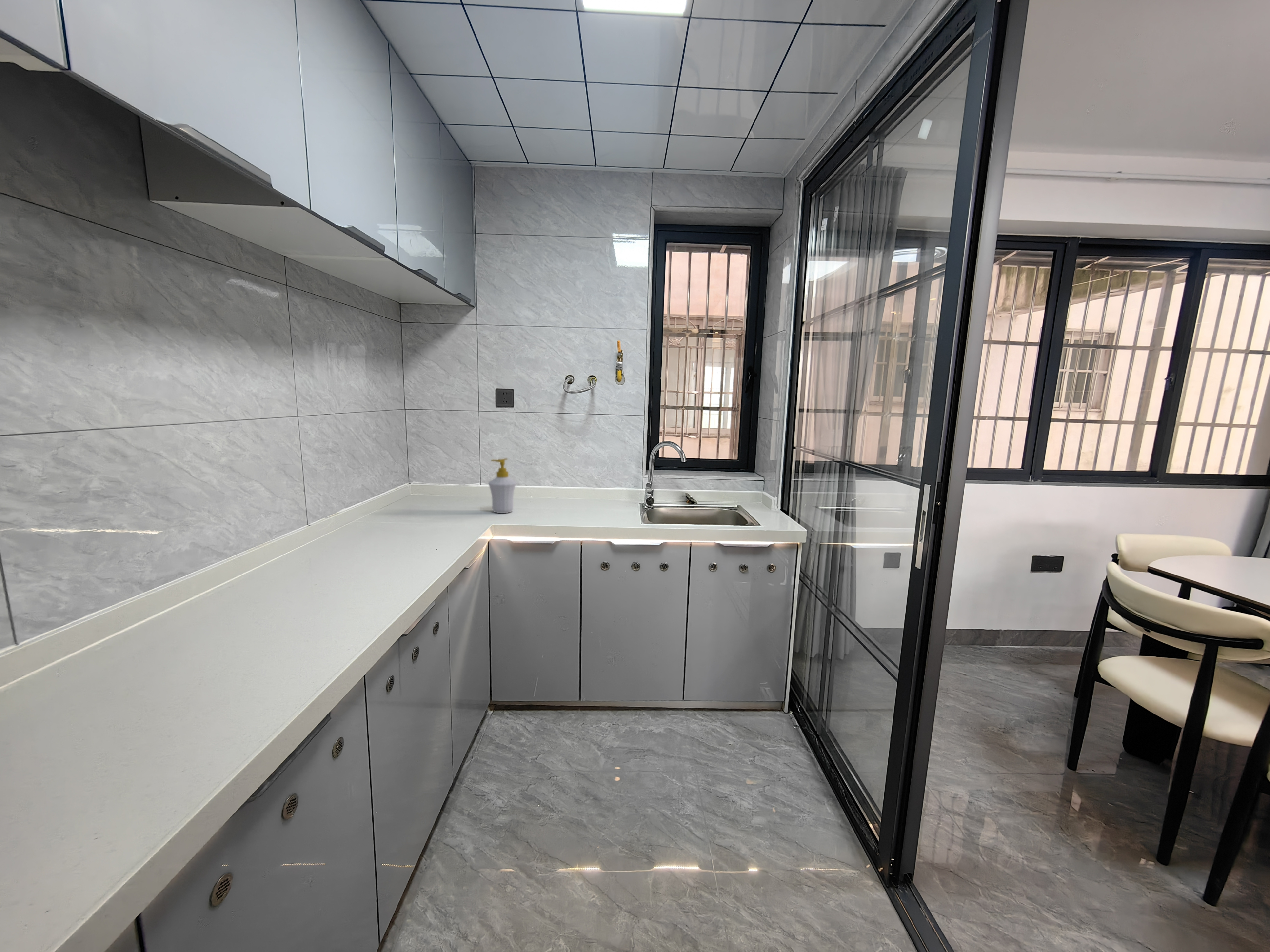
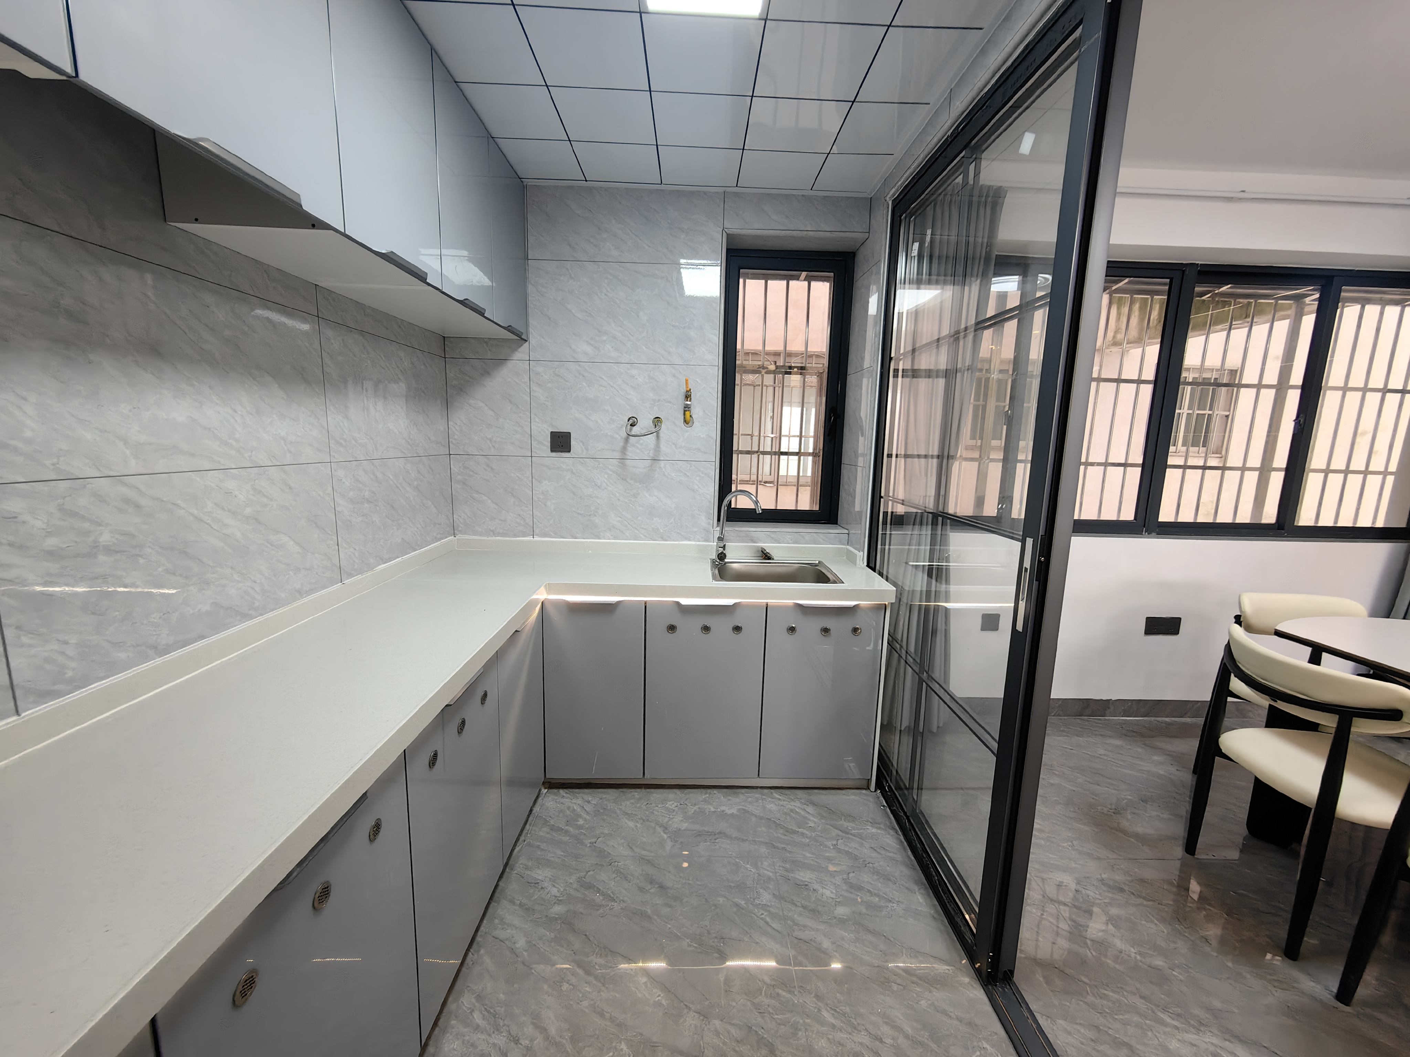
- soap bottle [488,458,517,513]
